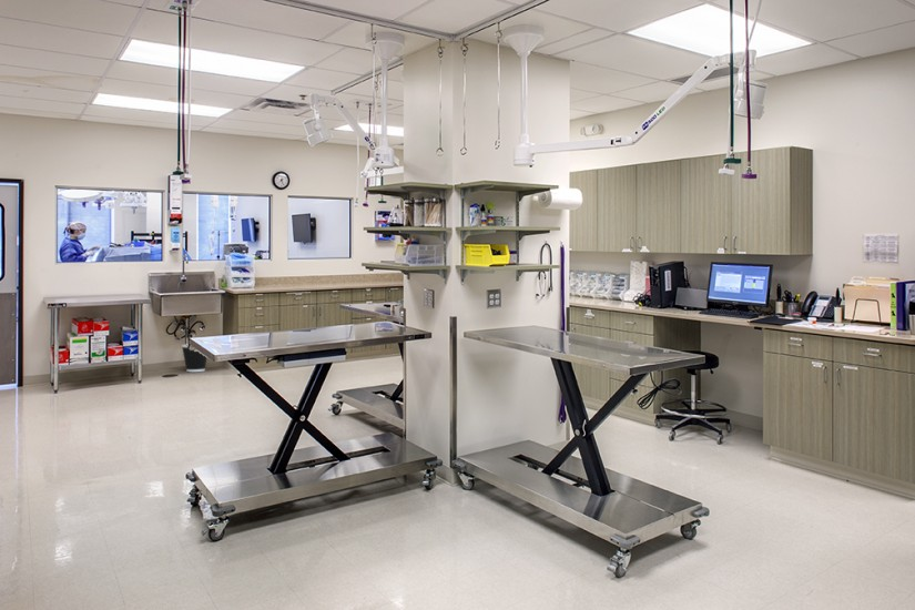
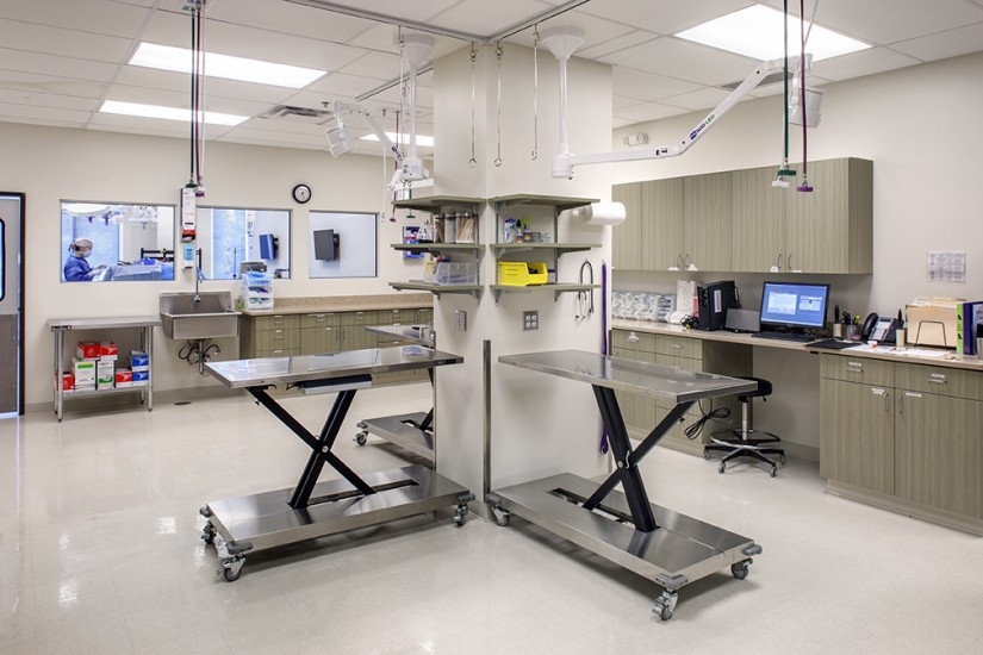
- wastebasket [181,344,207,373]
